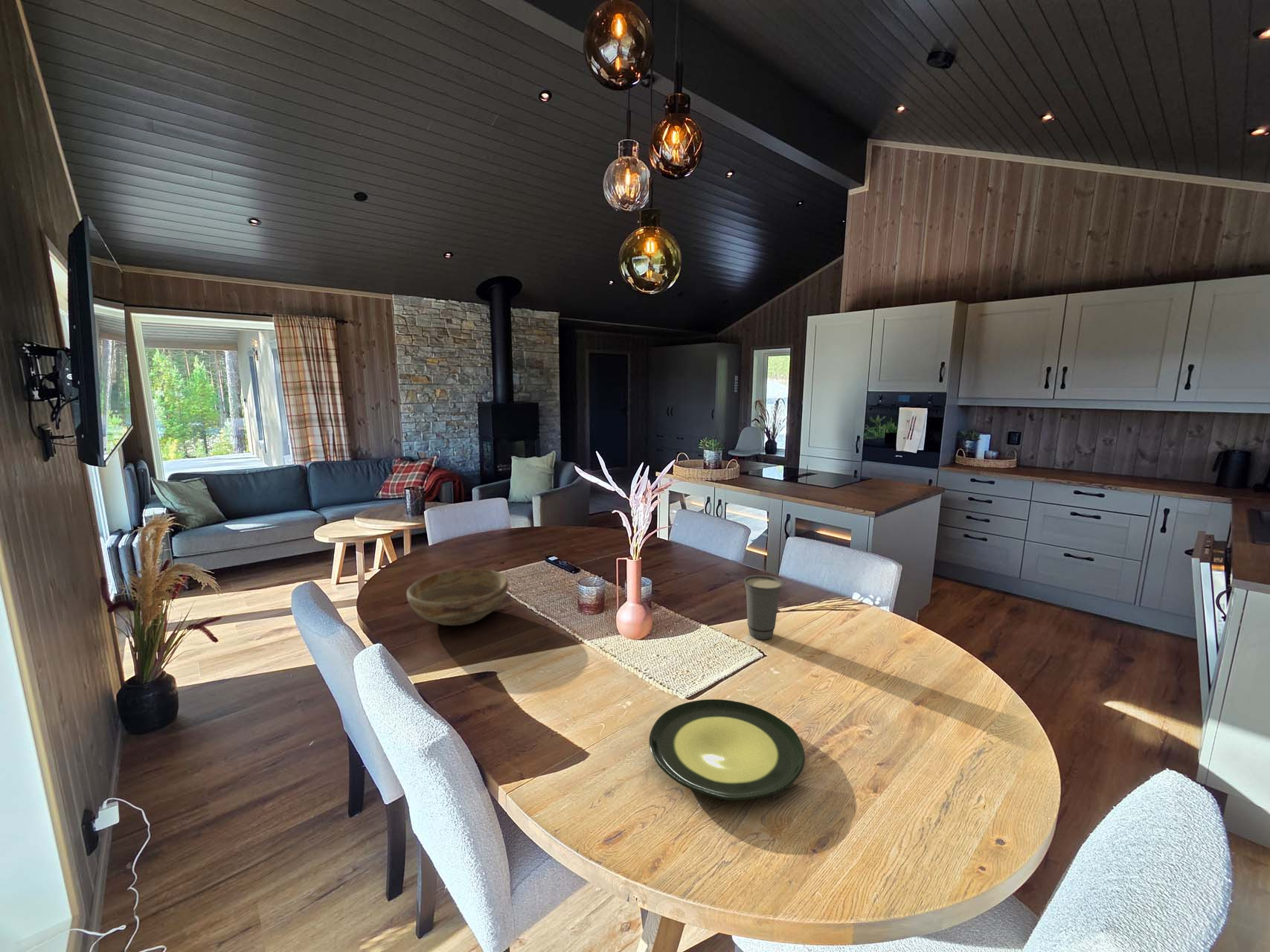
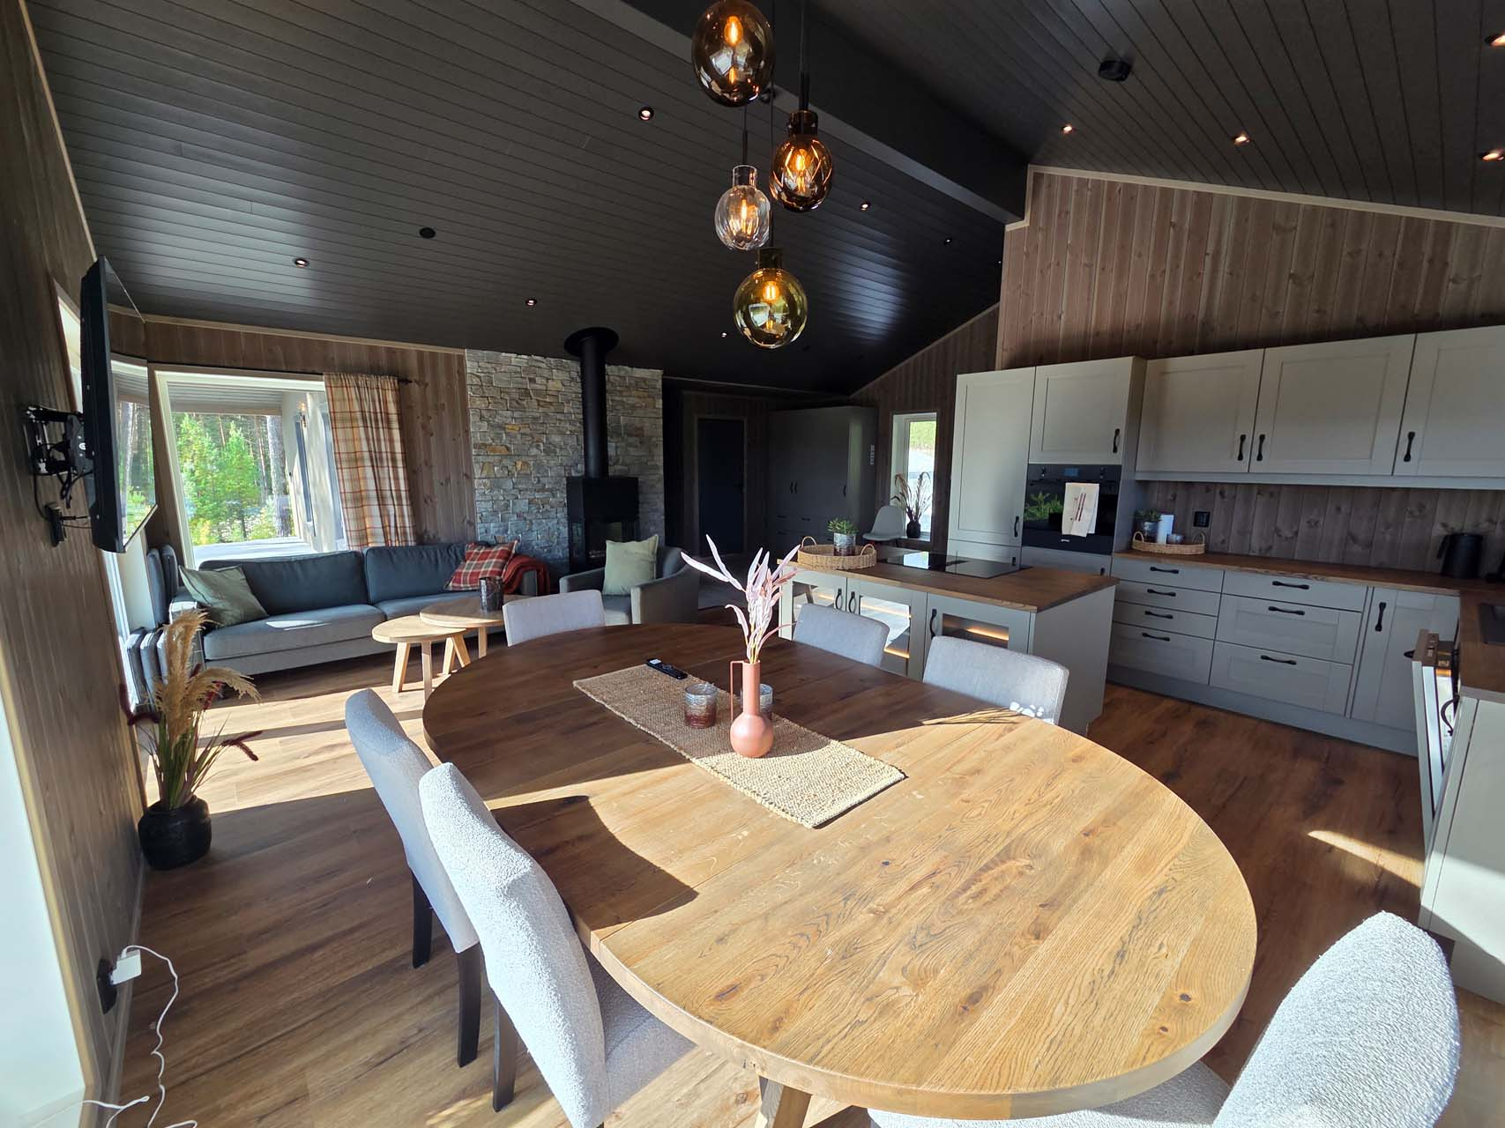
- plate [649,698,806,801]
- bowl [406,568,509,626]
- cup [742,574,785,640]
